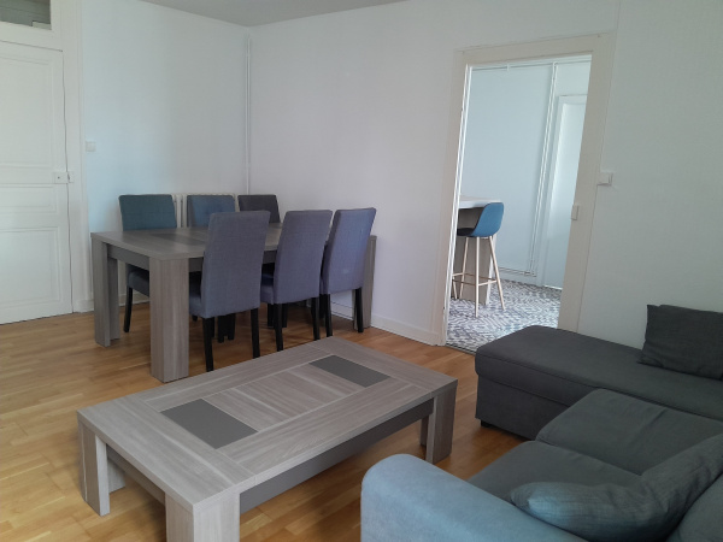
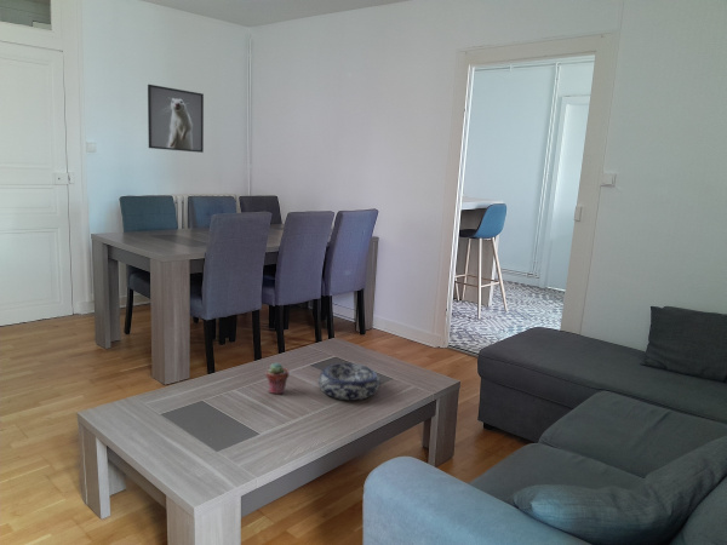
+ potted succulent [265,362,290,395]
+ decorative bowl [317,362,380,401]
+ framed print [147,84,205,154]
